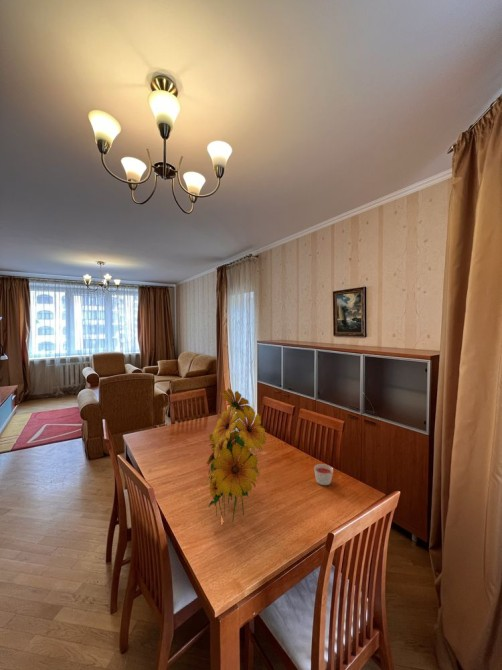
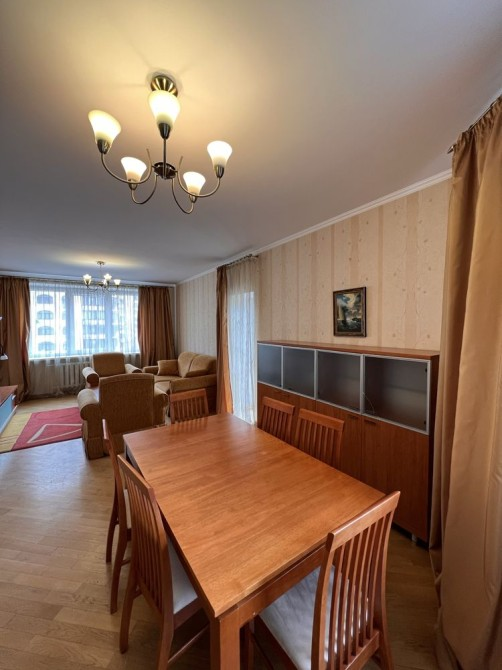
- candle [313,463,334,486]
- flower bouquet [205,387,267,523]
